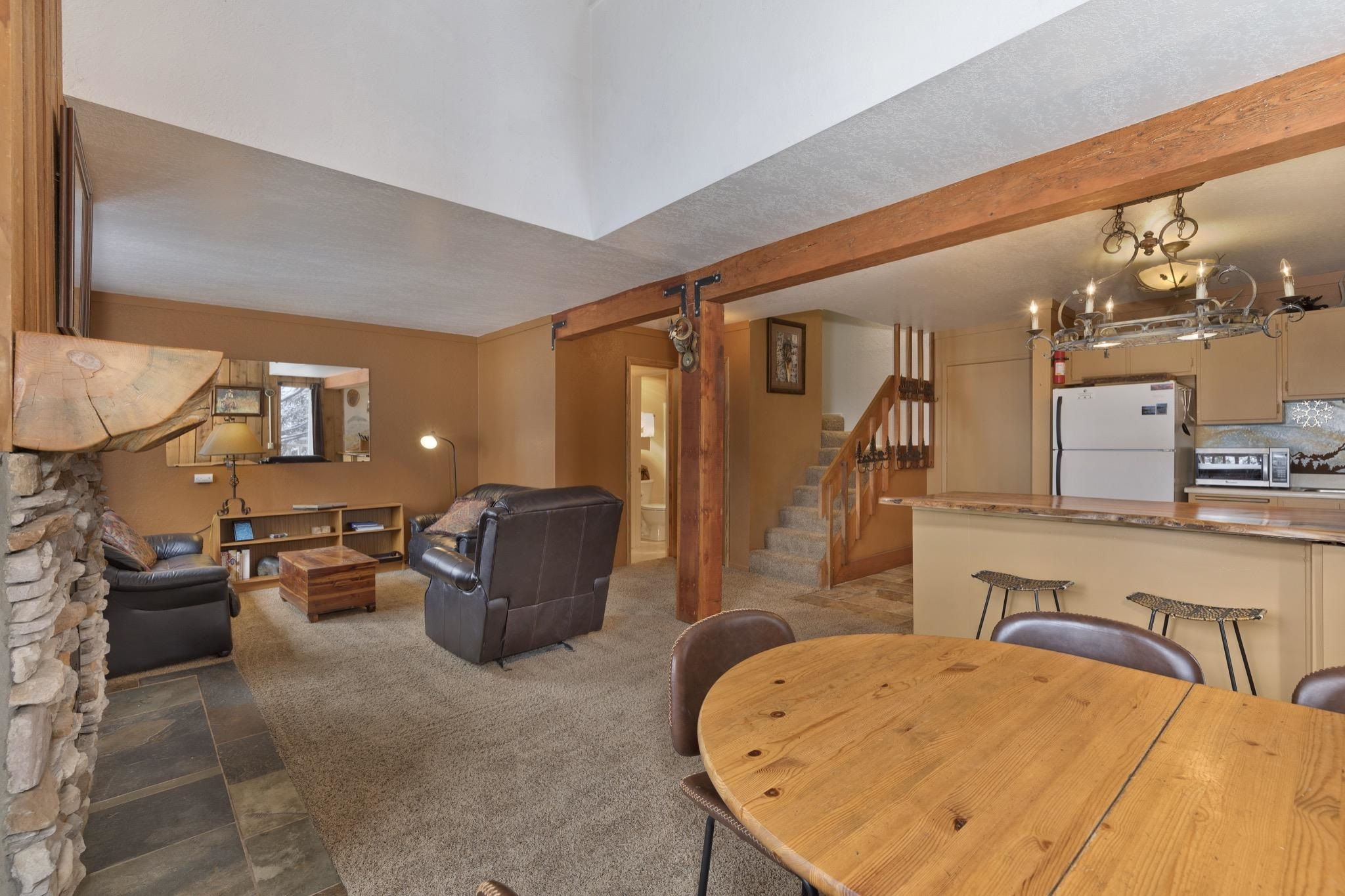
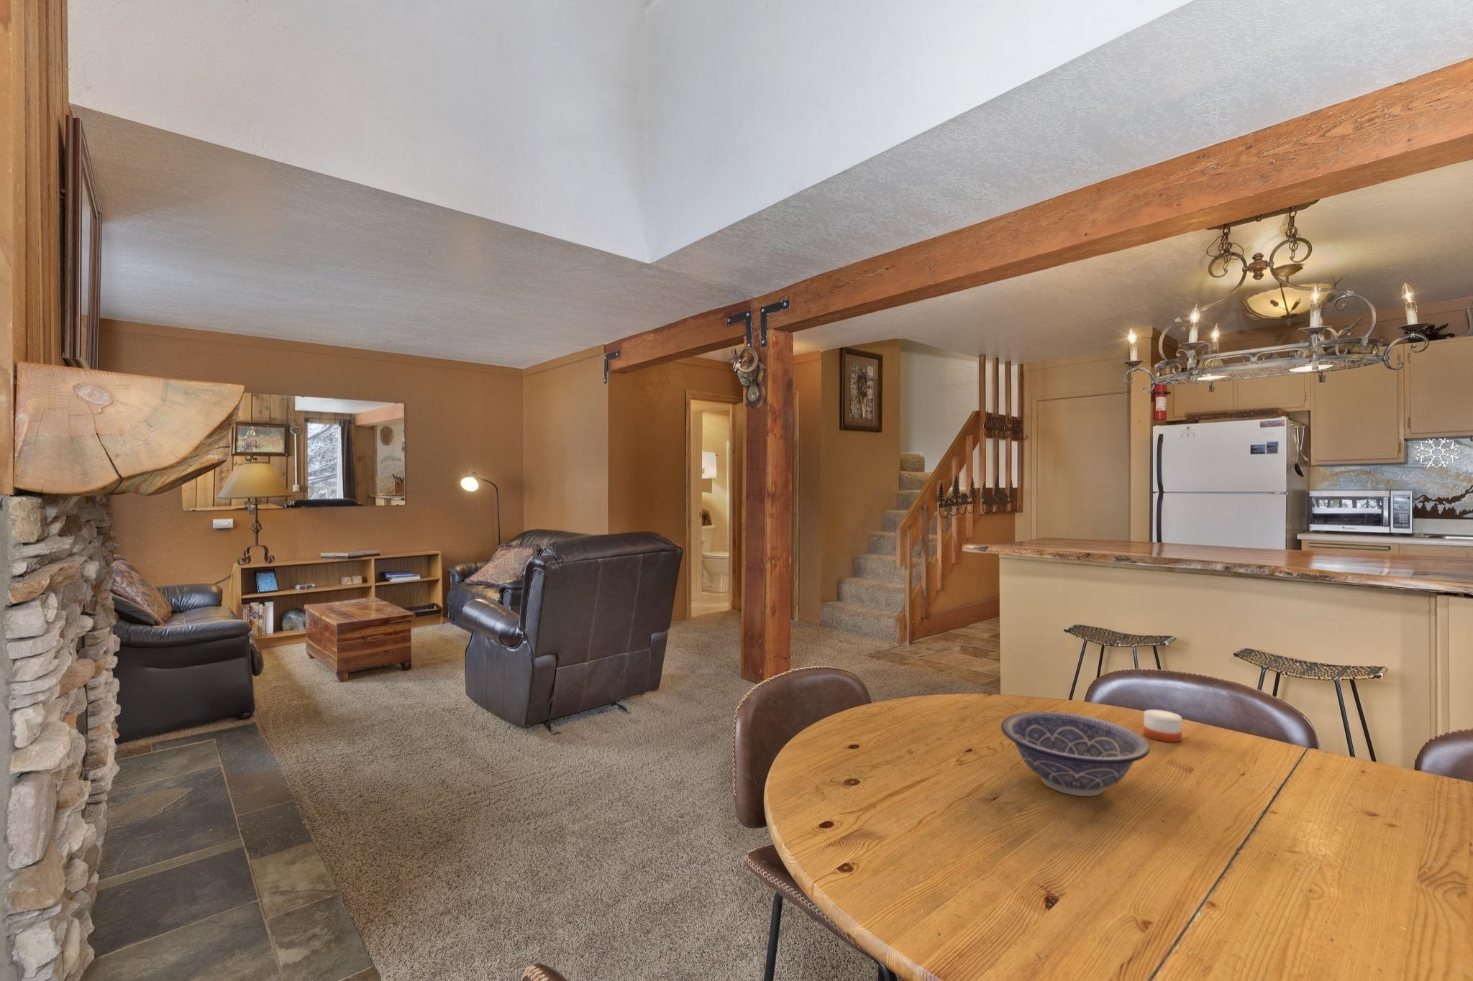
+ decorative bowl [1001,711,1151,797]
+ candle [1143,709,1183,742]
